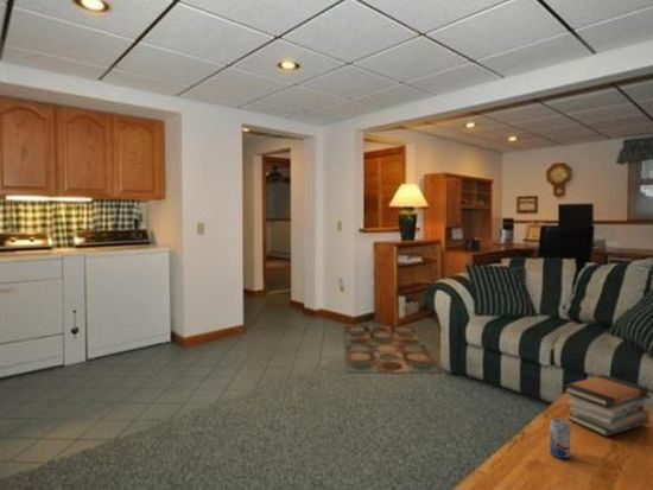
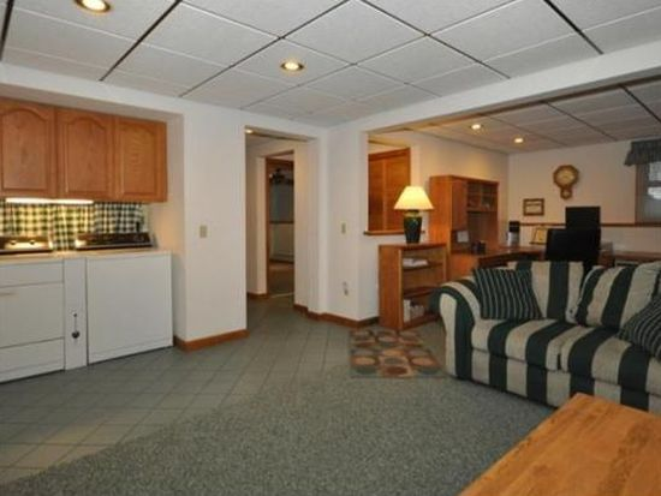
- book stack [563,374,652,438]
- beverage can [549,416,571,459]
